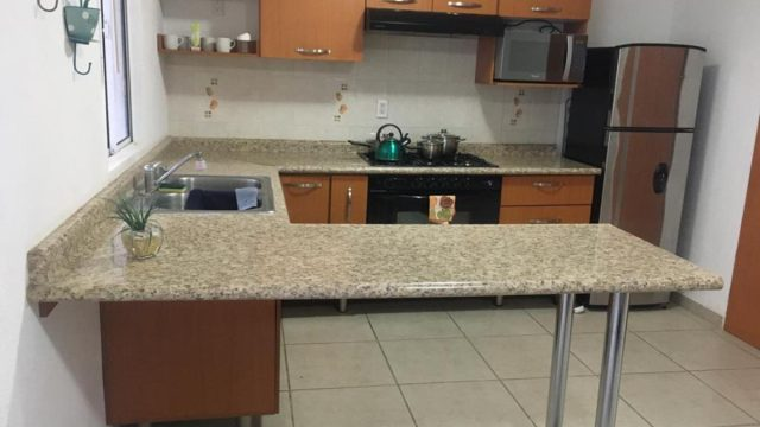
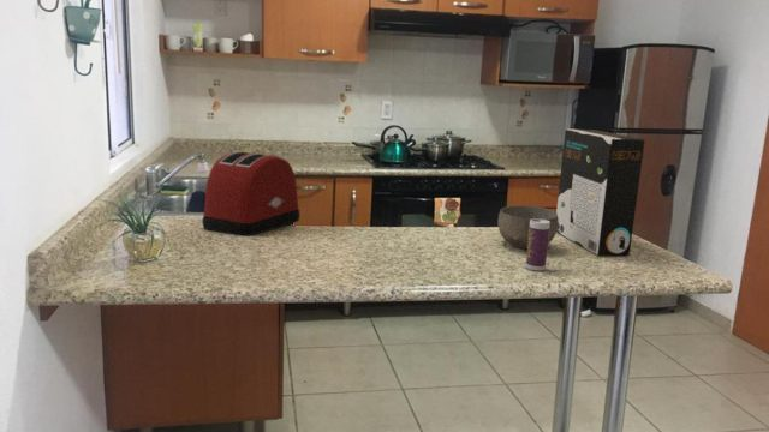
+ beverage can [524,218,550,272]
+ cereal box [555,128,645,257]
+ toaster [201,150,300,236]
+ bowl [497,204,559,250]
